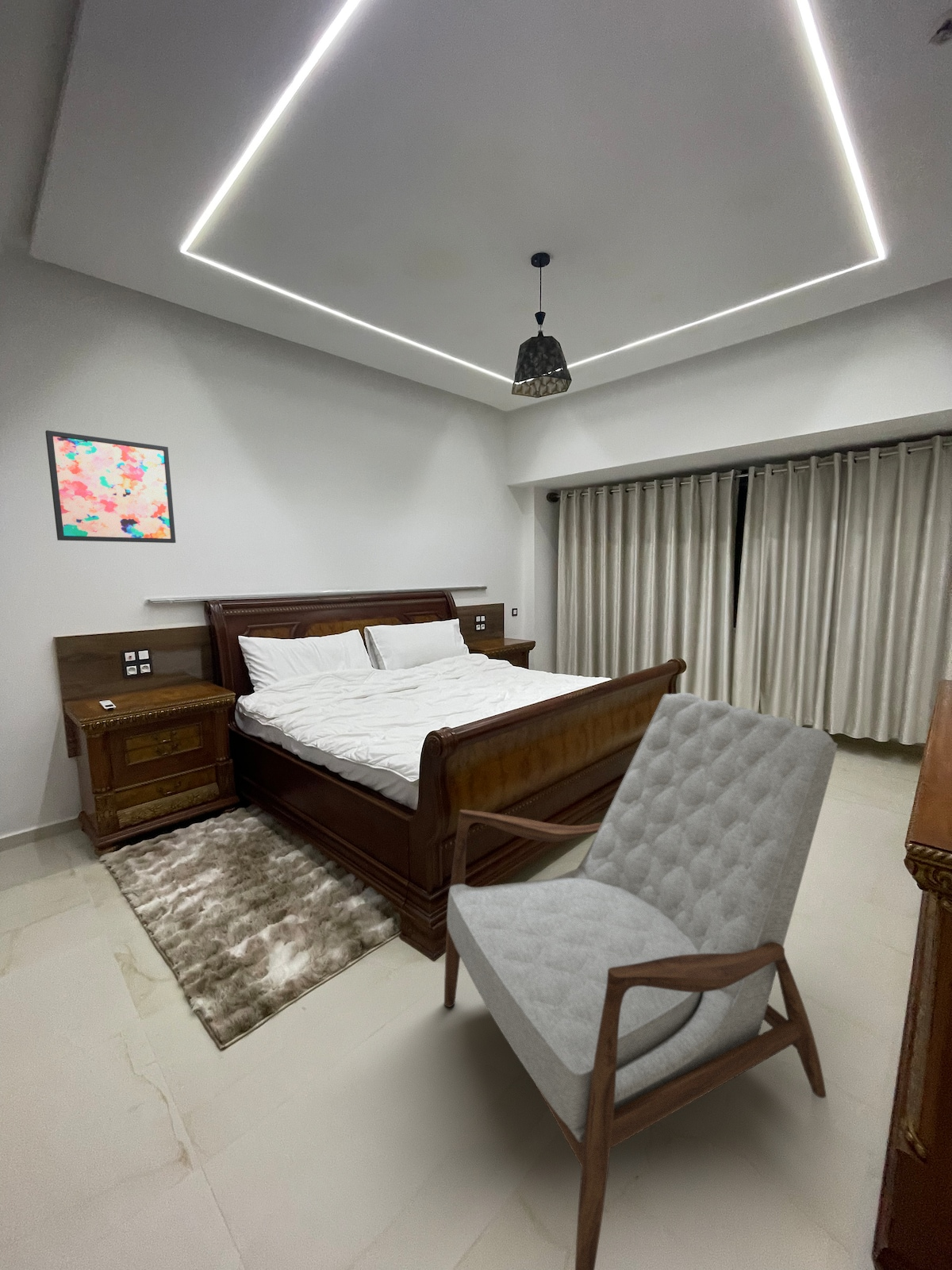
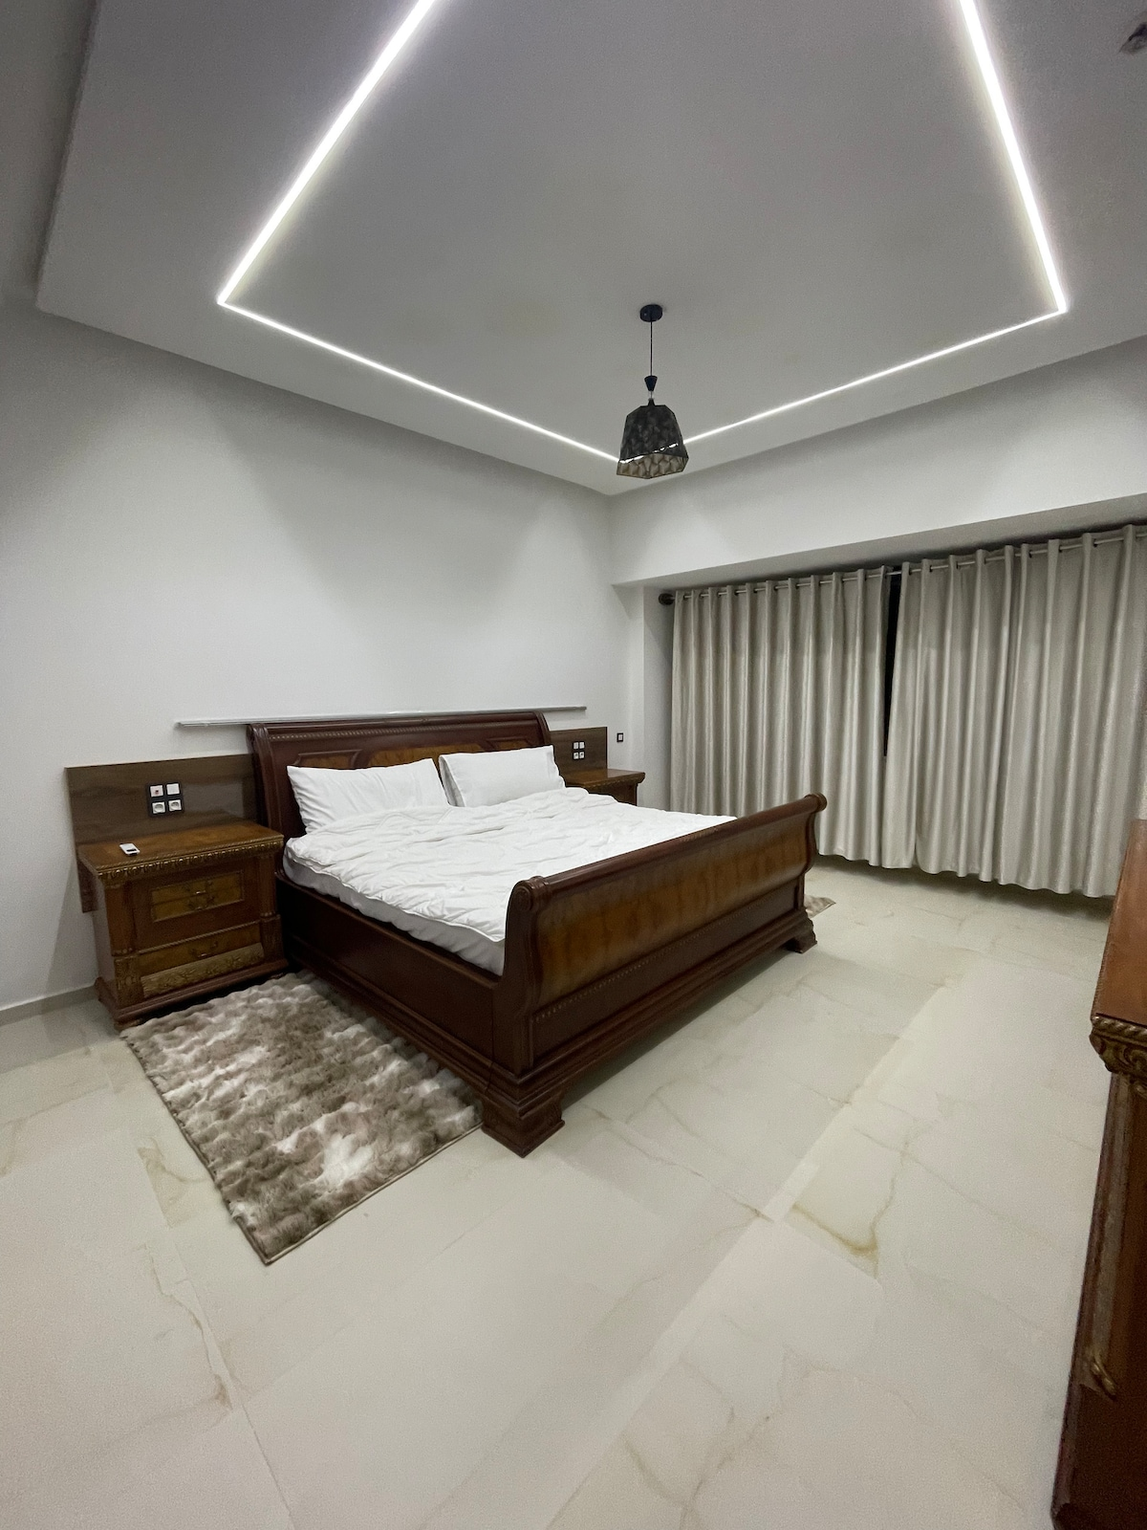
- armchair [443,692,839,1270]
- wall art [44,429,176,544]
